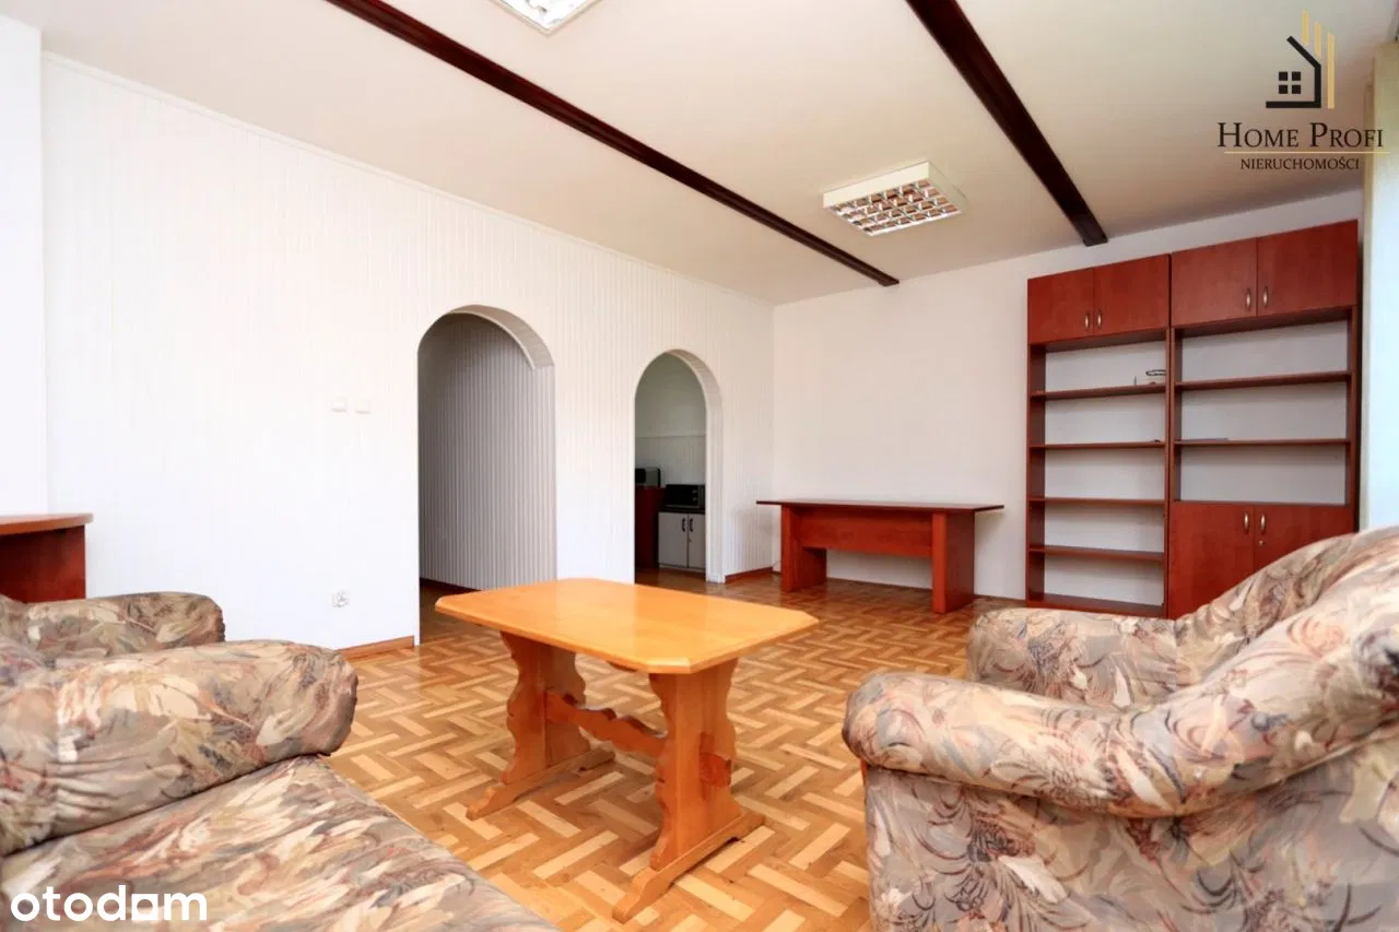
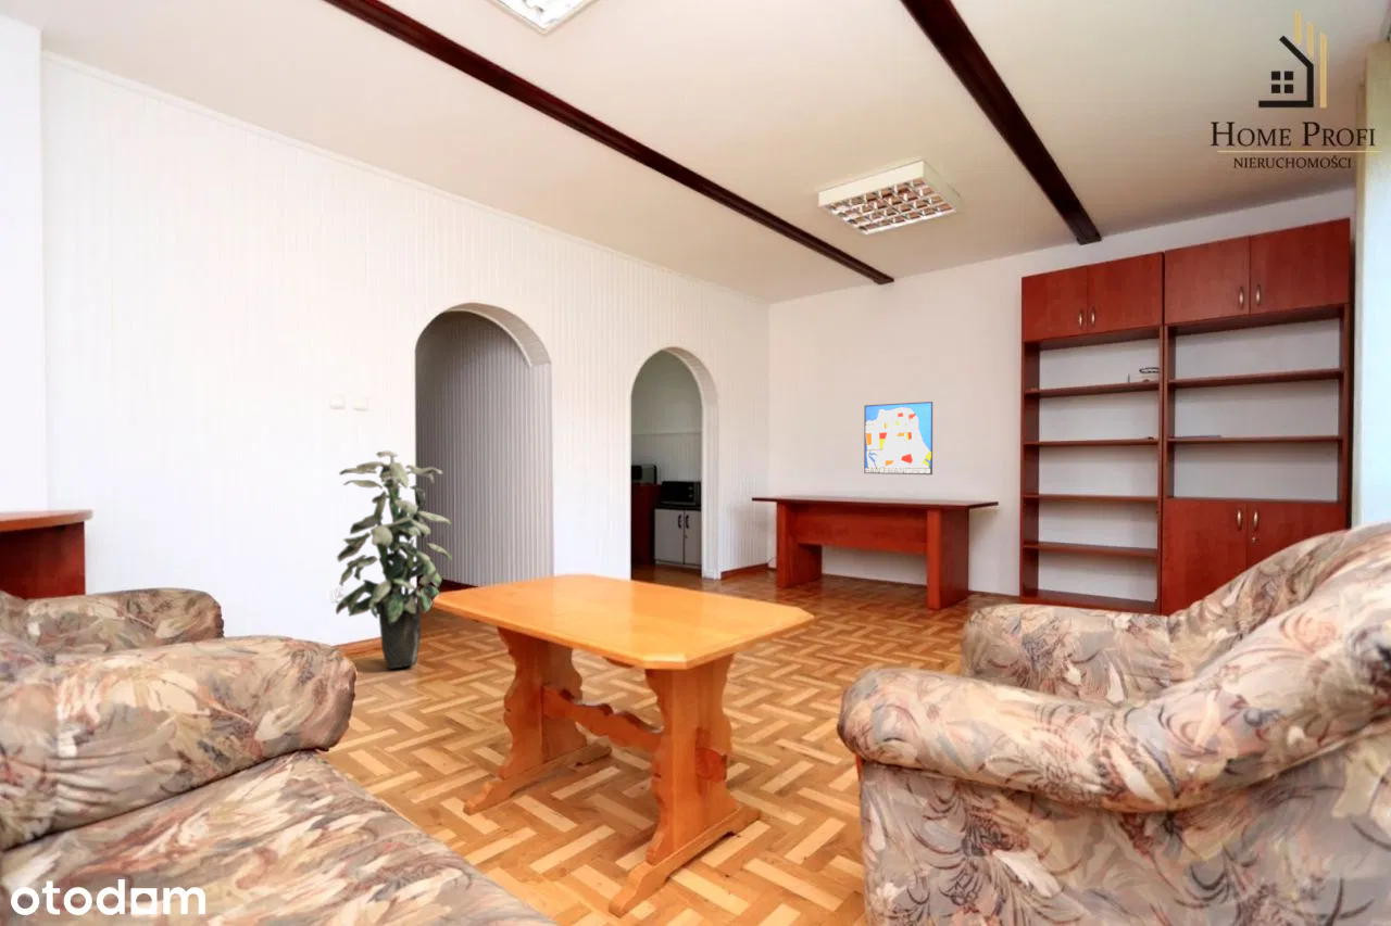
+ indoor plant [335,451,453,670]
+ wall art [863,401,933,475]
